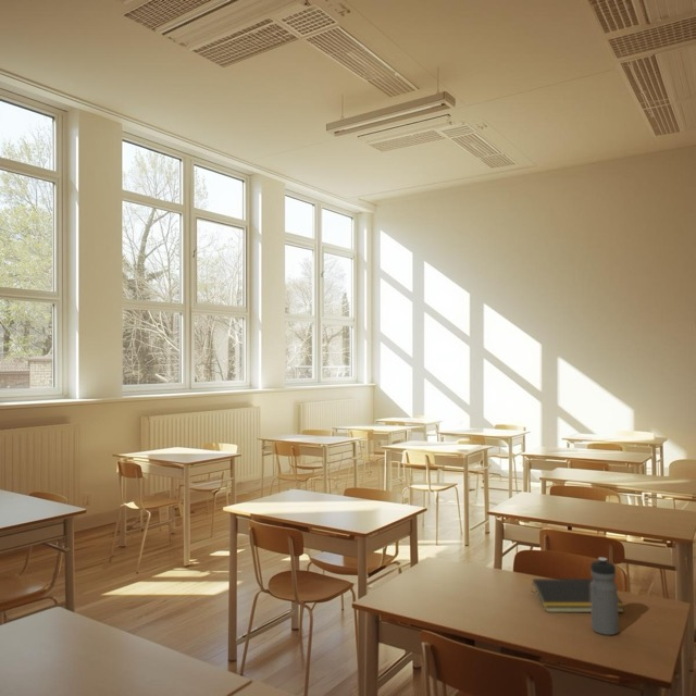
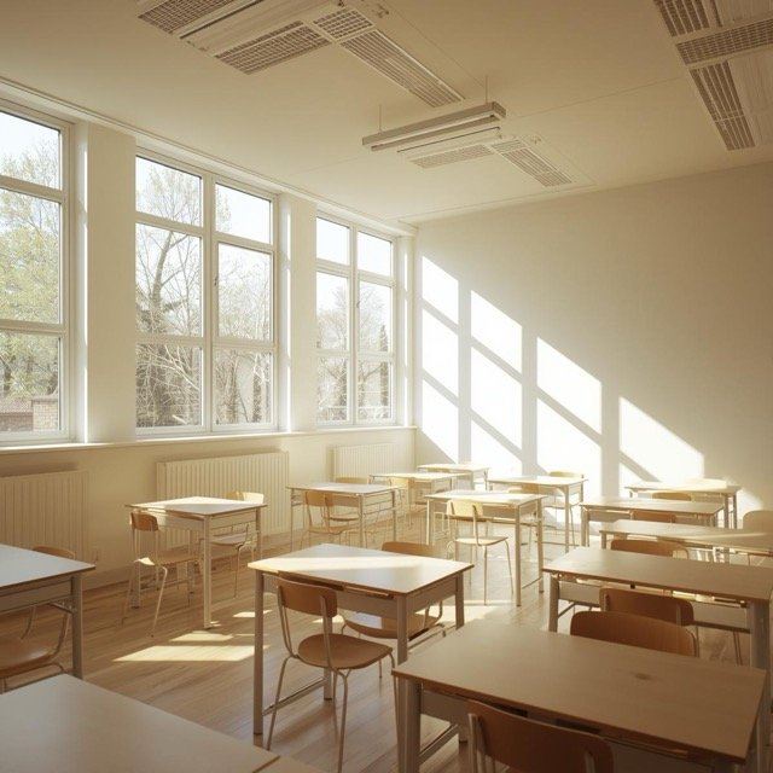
- notepad [531,577,625,613]
- water bottle [589,557,620,636]
